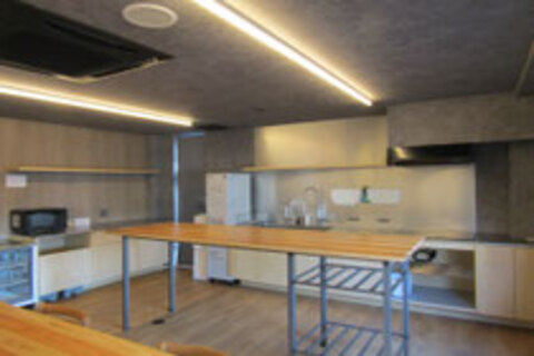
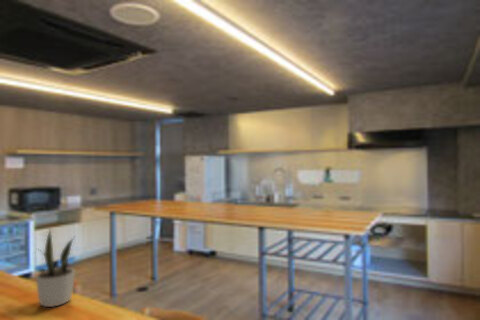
+ potted plant [34,226,77,308]
